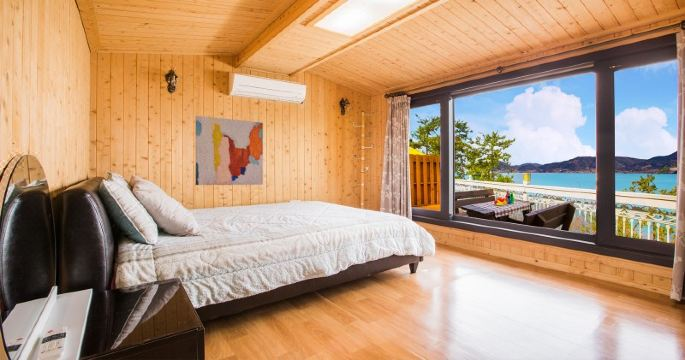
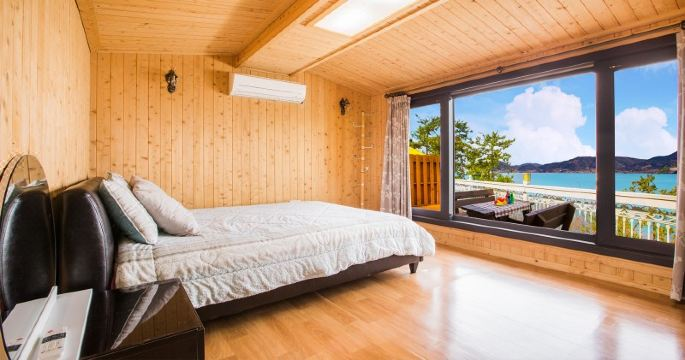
- wall art [195,115,264,186]
